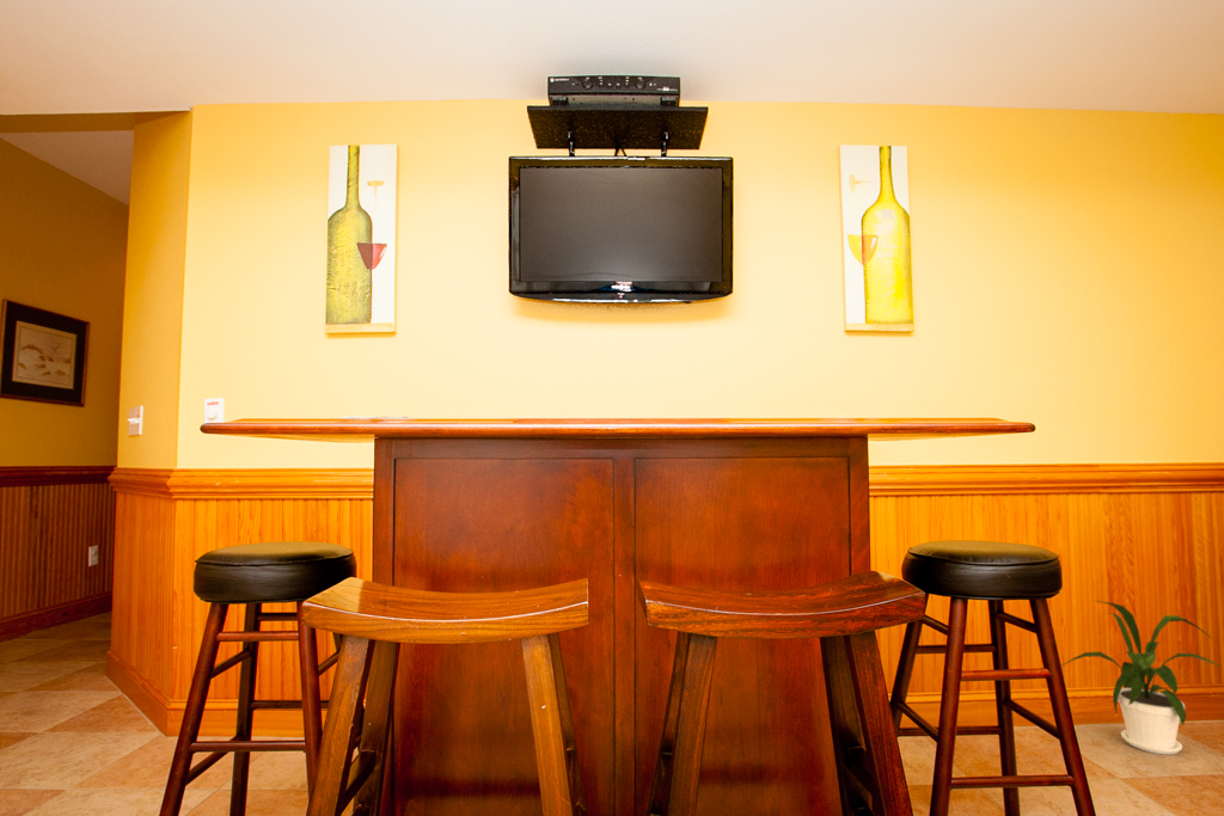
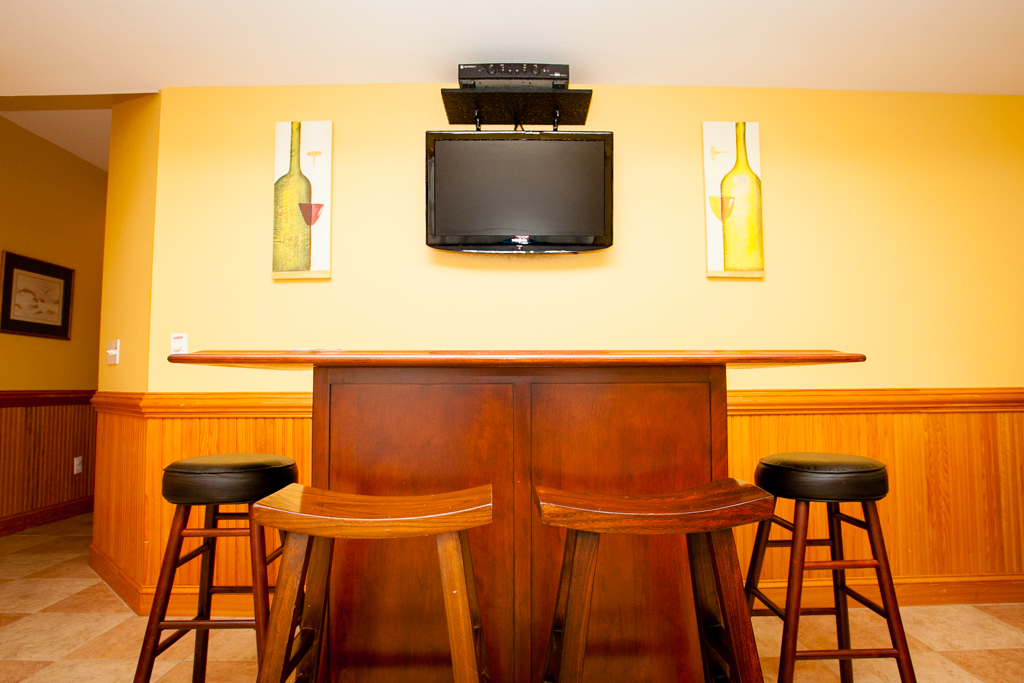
- house plant [1060,600,1224,755]
